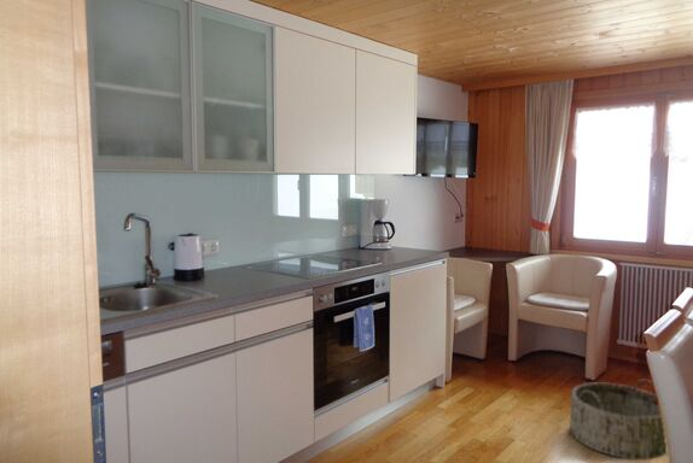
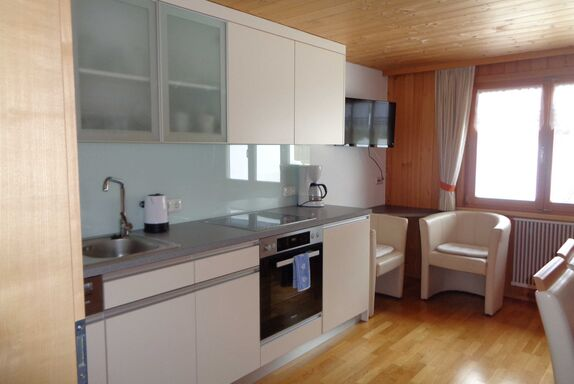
- basket [569,379,668,461]
